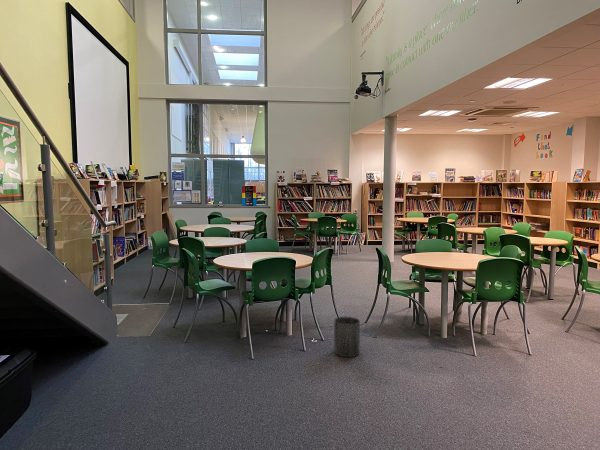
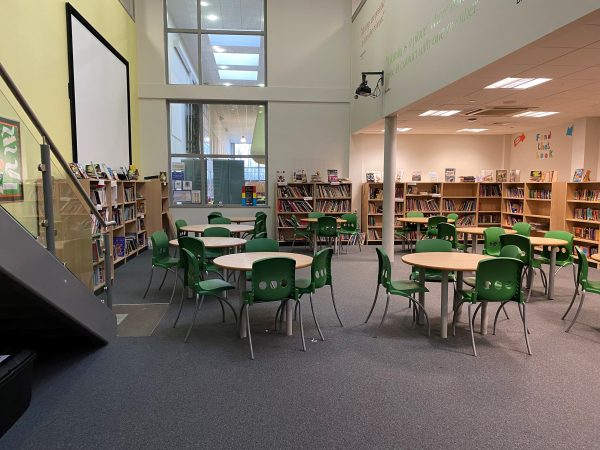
- trash can [333,316,361,358]
